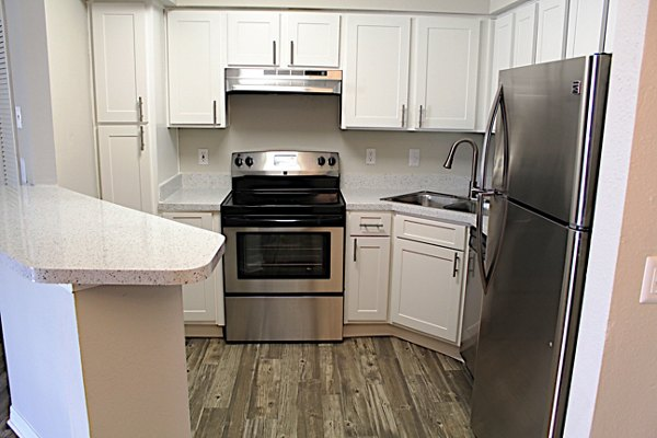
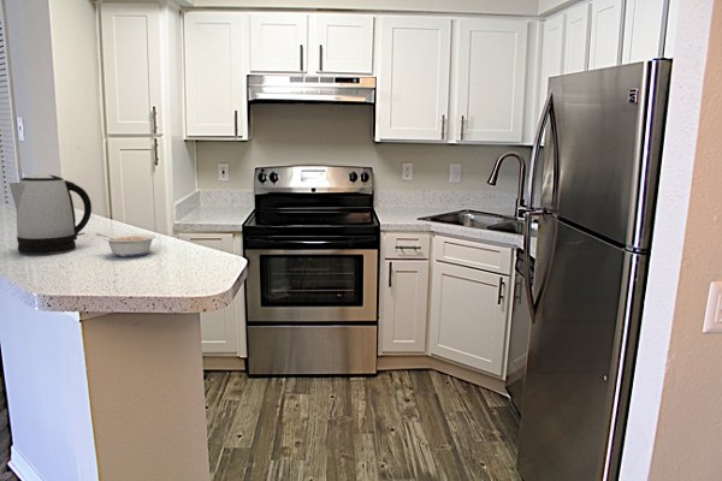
+ legume [95,232,156,257]
+ kettle [8,173,93,255]
